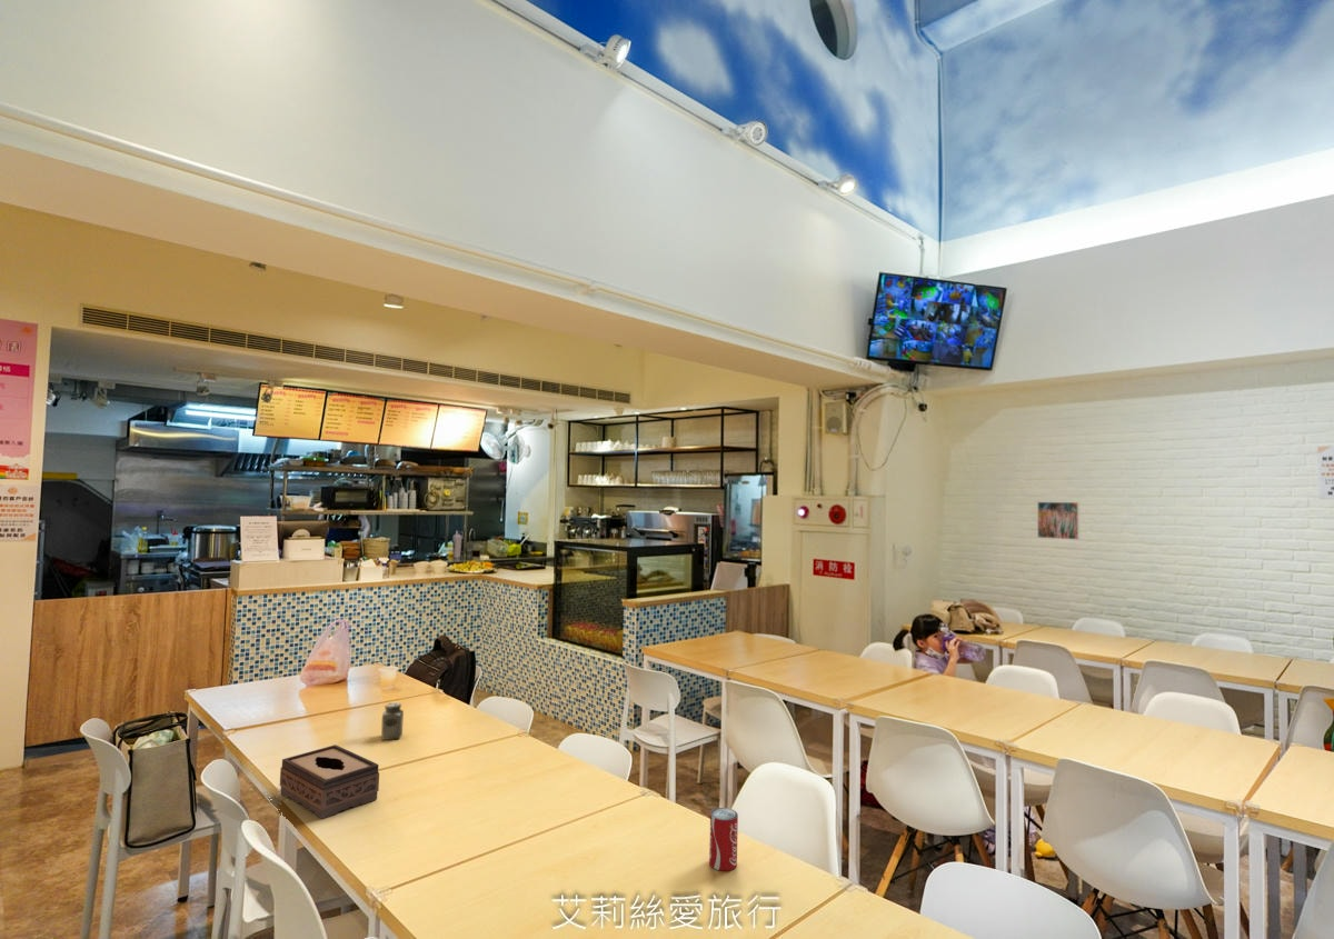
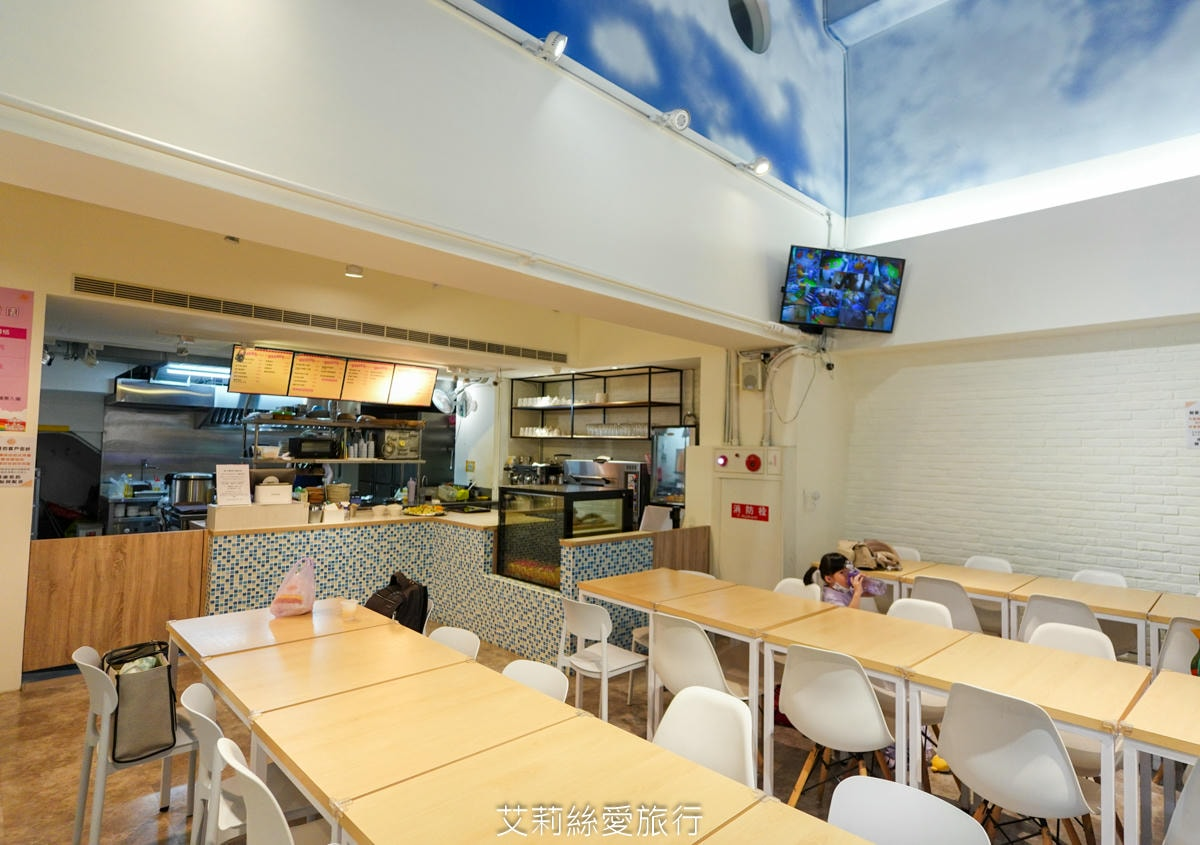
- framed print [1036,500,1081,541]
- tissue box [279,743,380,820]
- salt shaker [380,701,405,741]
- beverage can [708,807,739,872]
